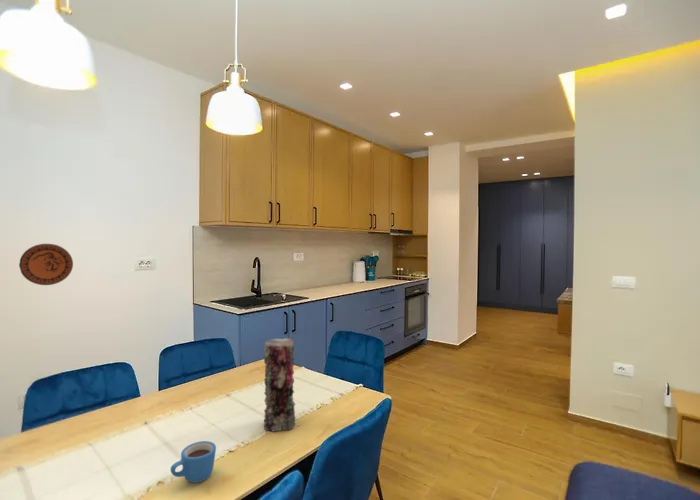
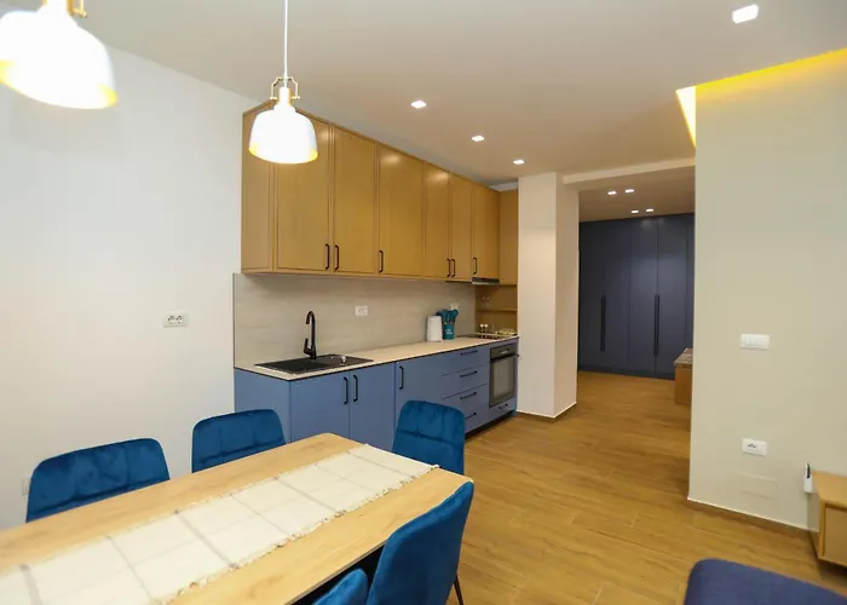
- decorative plate [18,243,74,286]
- vase [263,338,297,432]
- mug [170,440,217,484]
